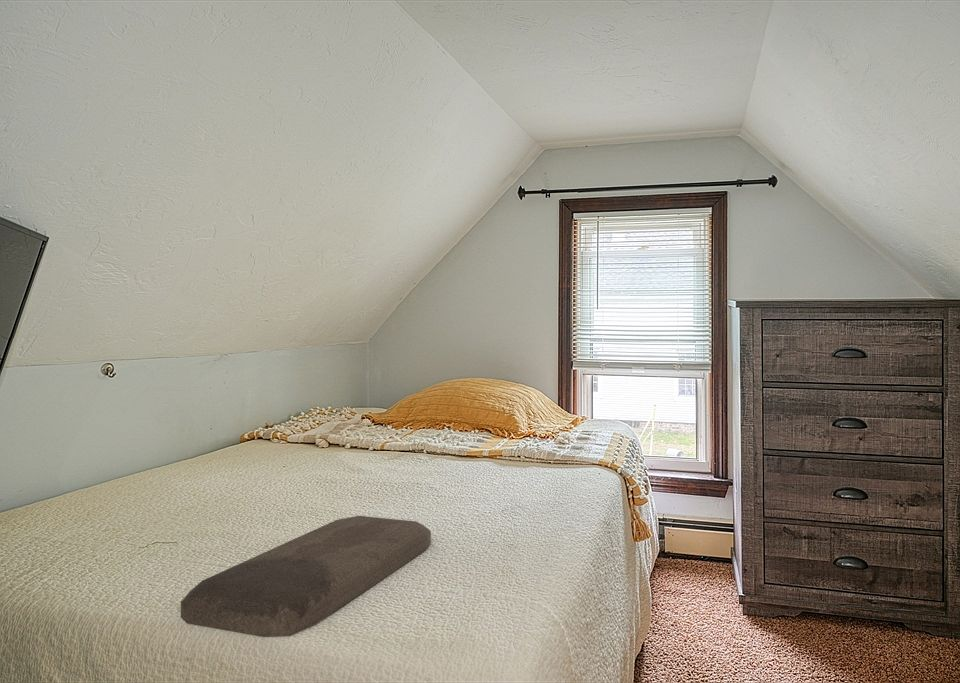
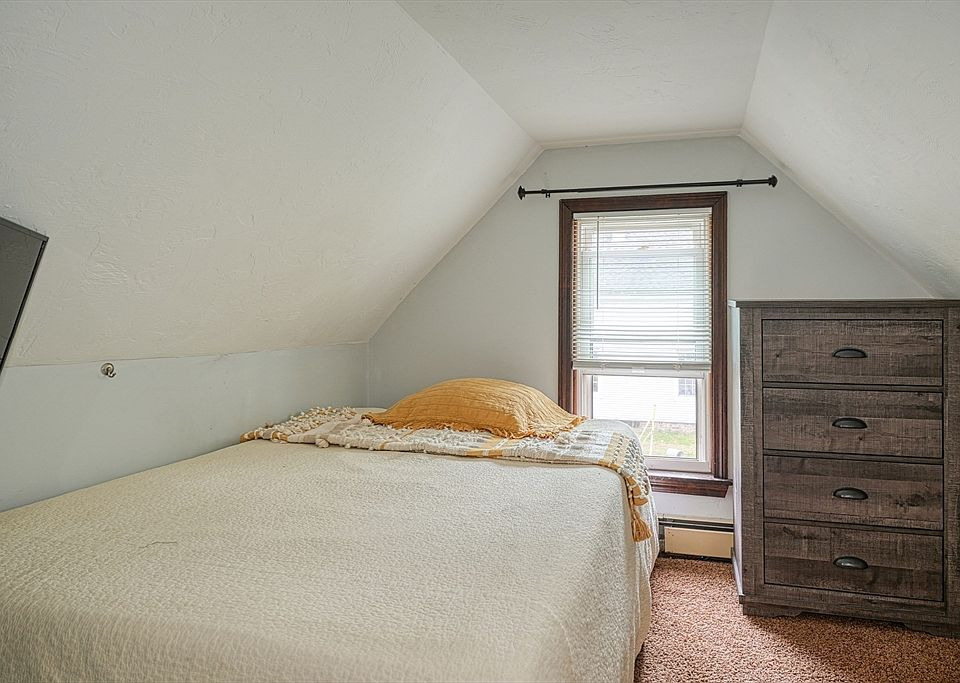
- cushion [180,515,432,638]
